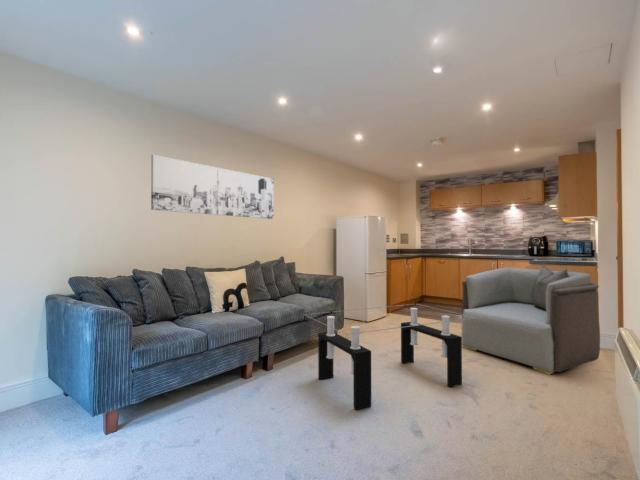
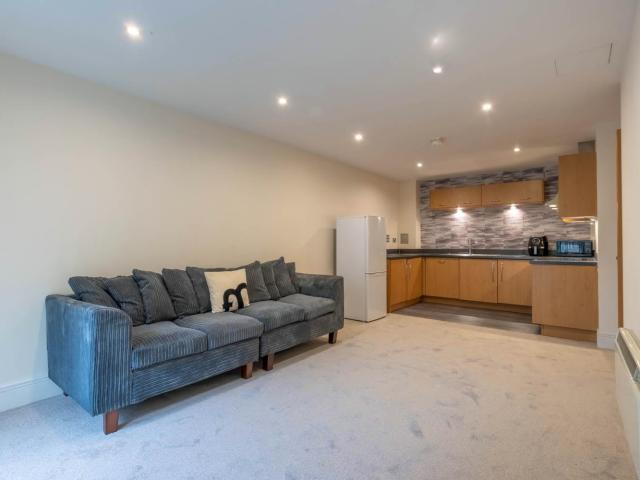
- coffee table [303,303,477,411]
- wall art [150,154,275,220]
- armchair [461,264,601,376]
